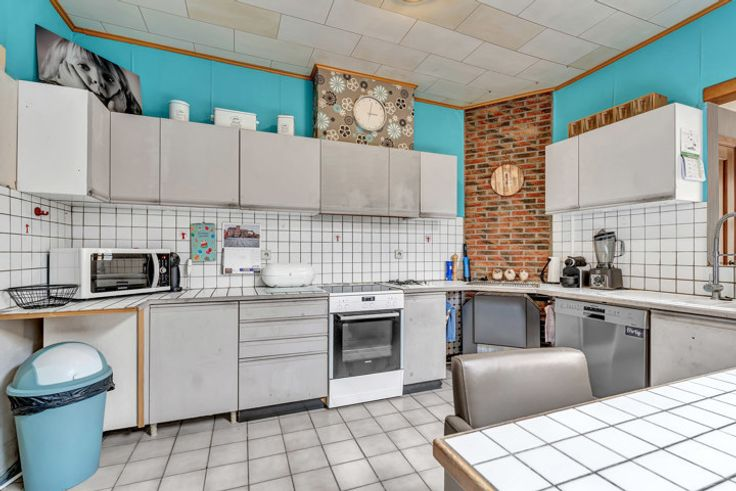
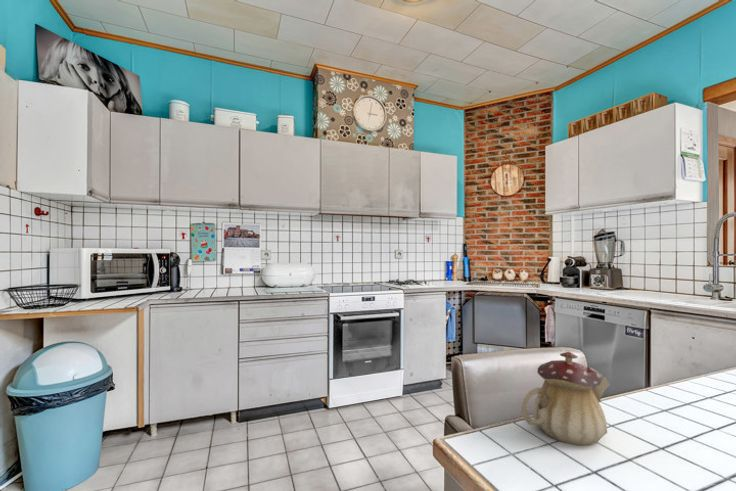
+ teapot [520,351,611,446]
